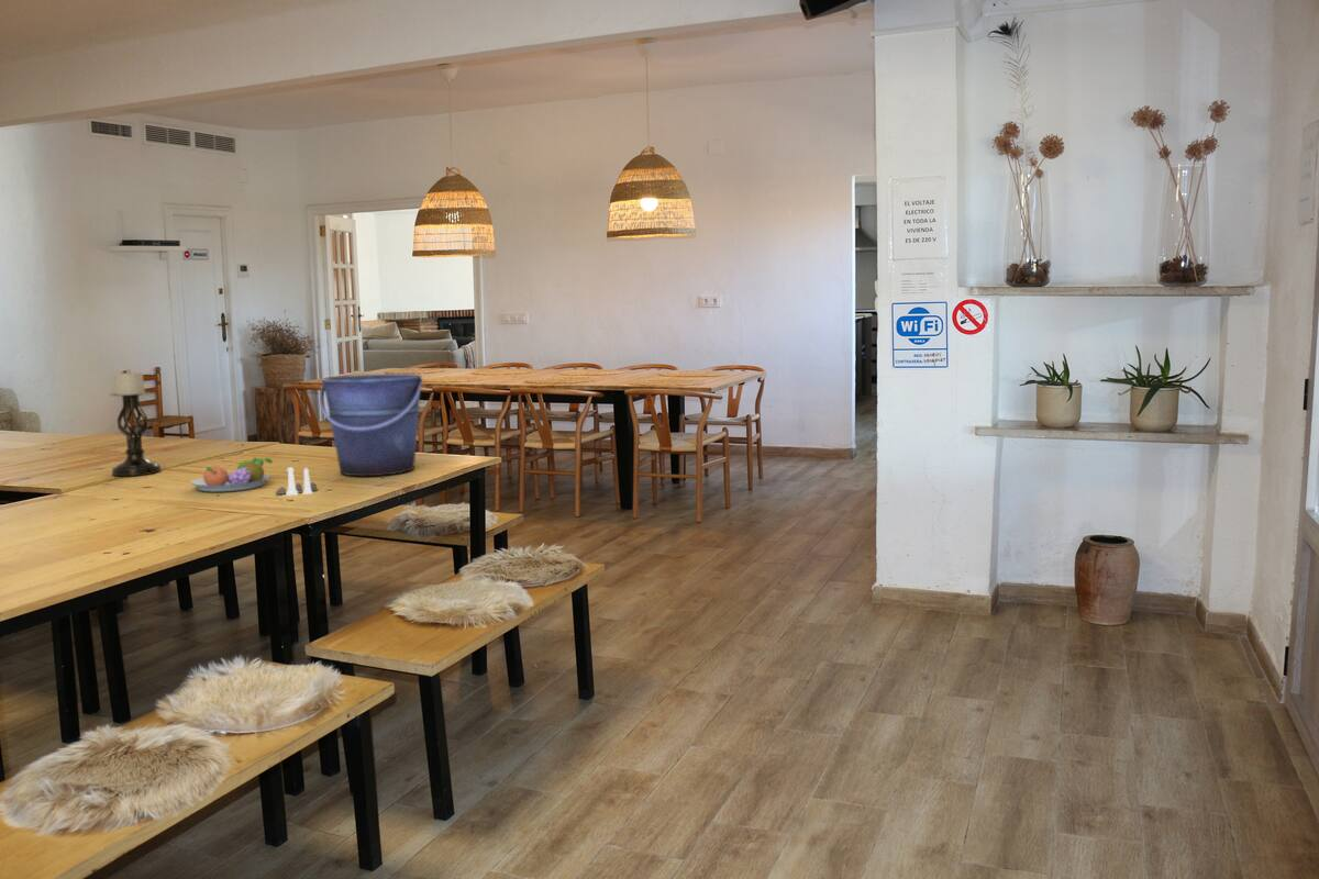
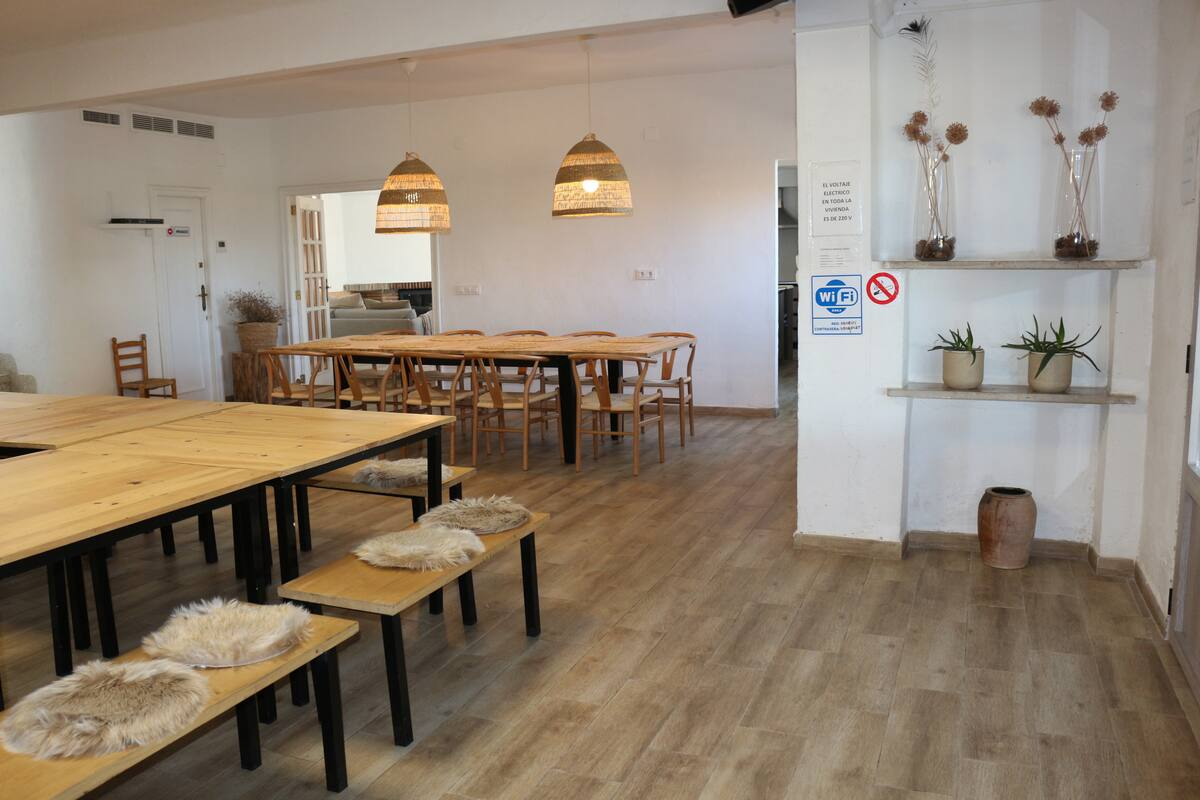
- bucket [319,372,424,477]
- salt and pepper shaker set [275,466,319,497]
- candle holder [108,368,163,477]
- fruit bowl [189,456,274,492]
